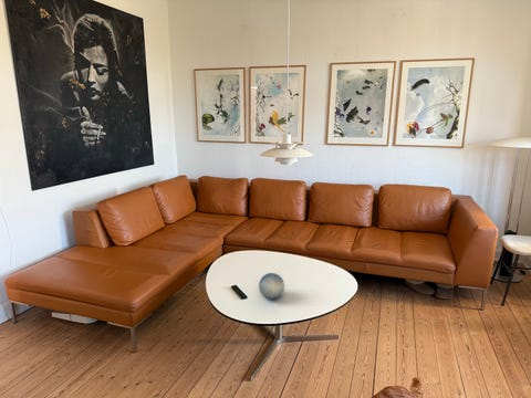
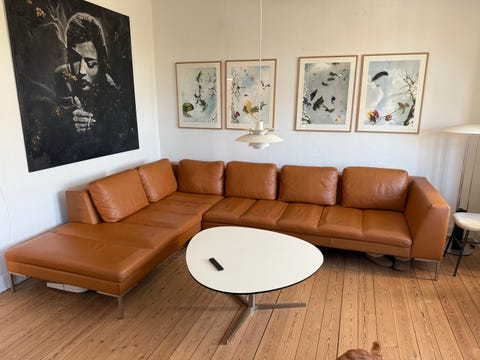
- decorative ball [258,272,285,301]
